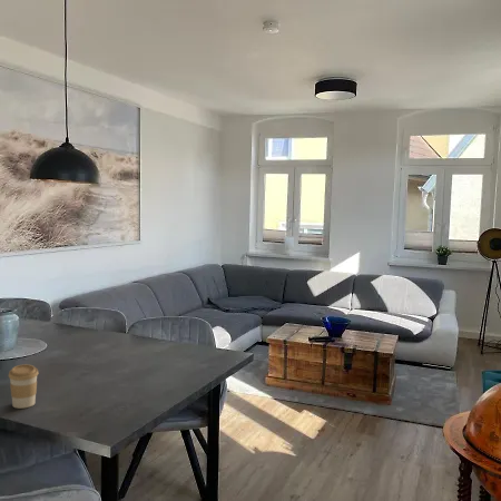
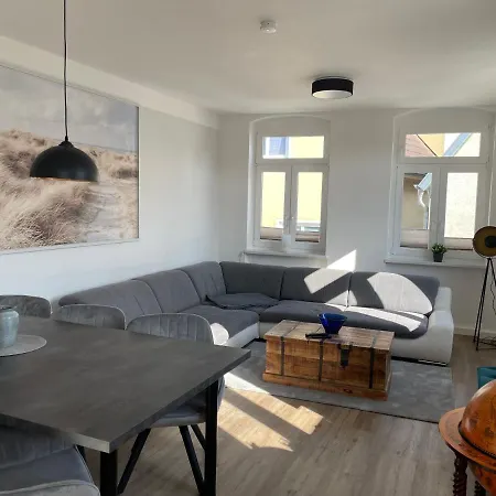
- coffee cup [8,363,39,410]
